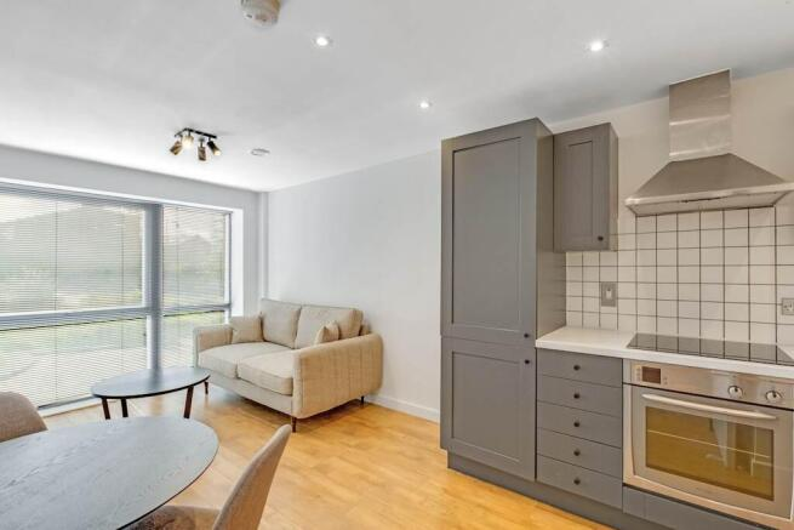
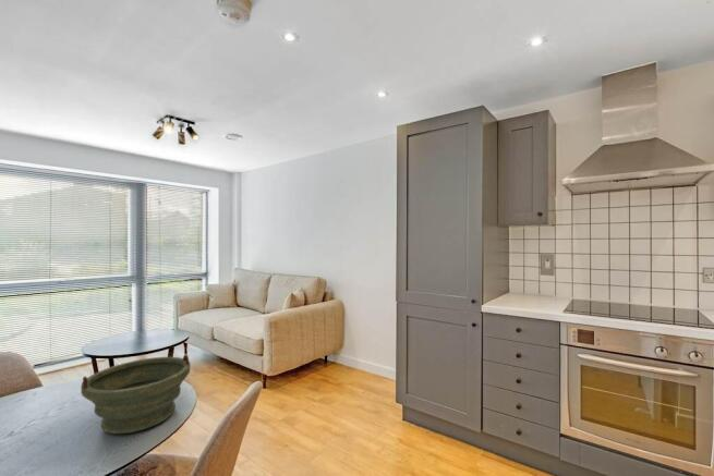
+ bowl [80,354,191,435]
